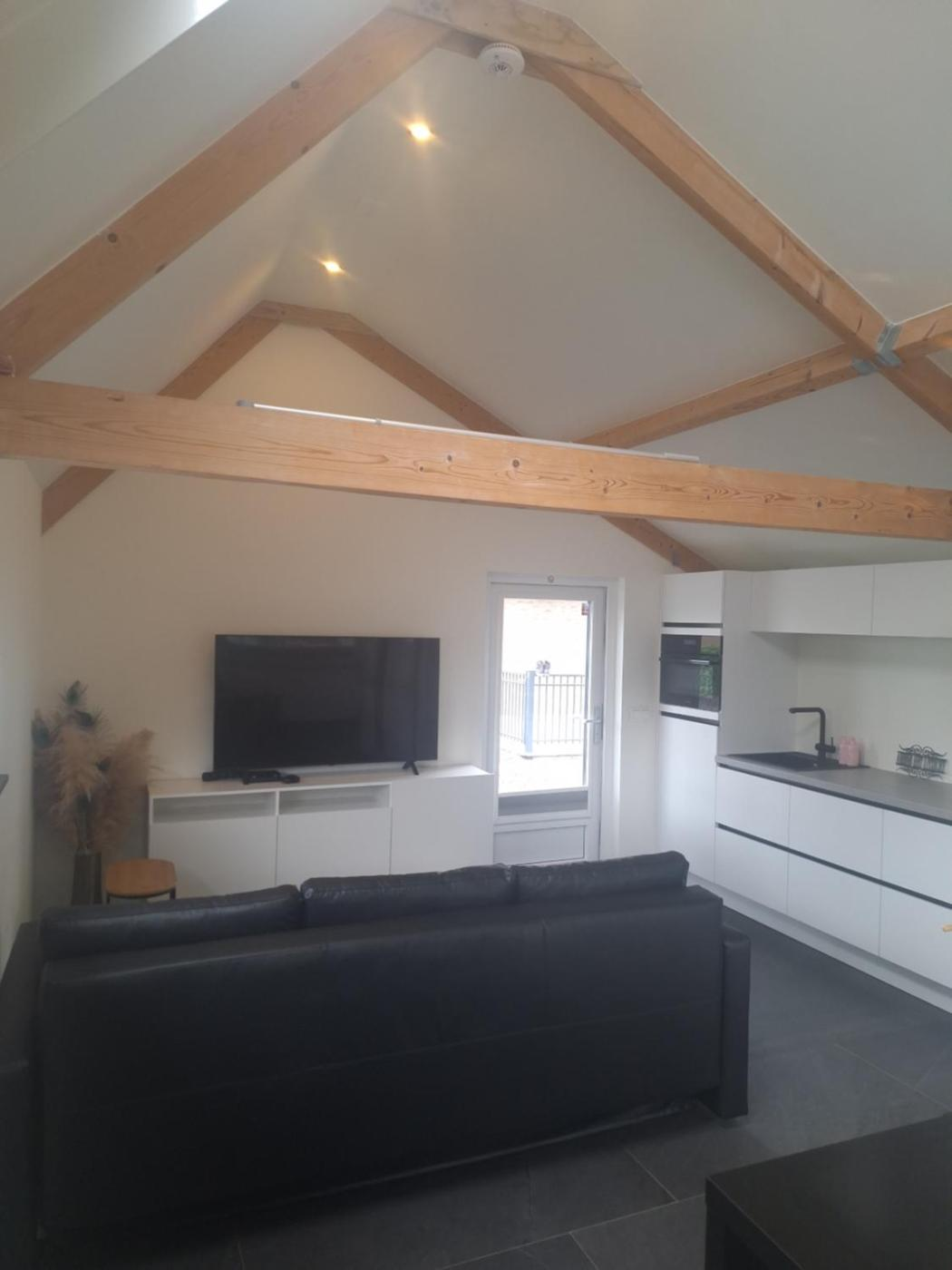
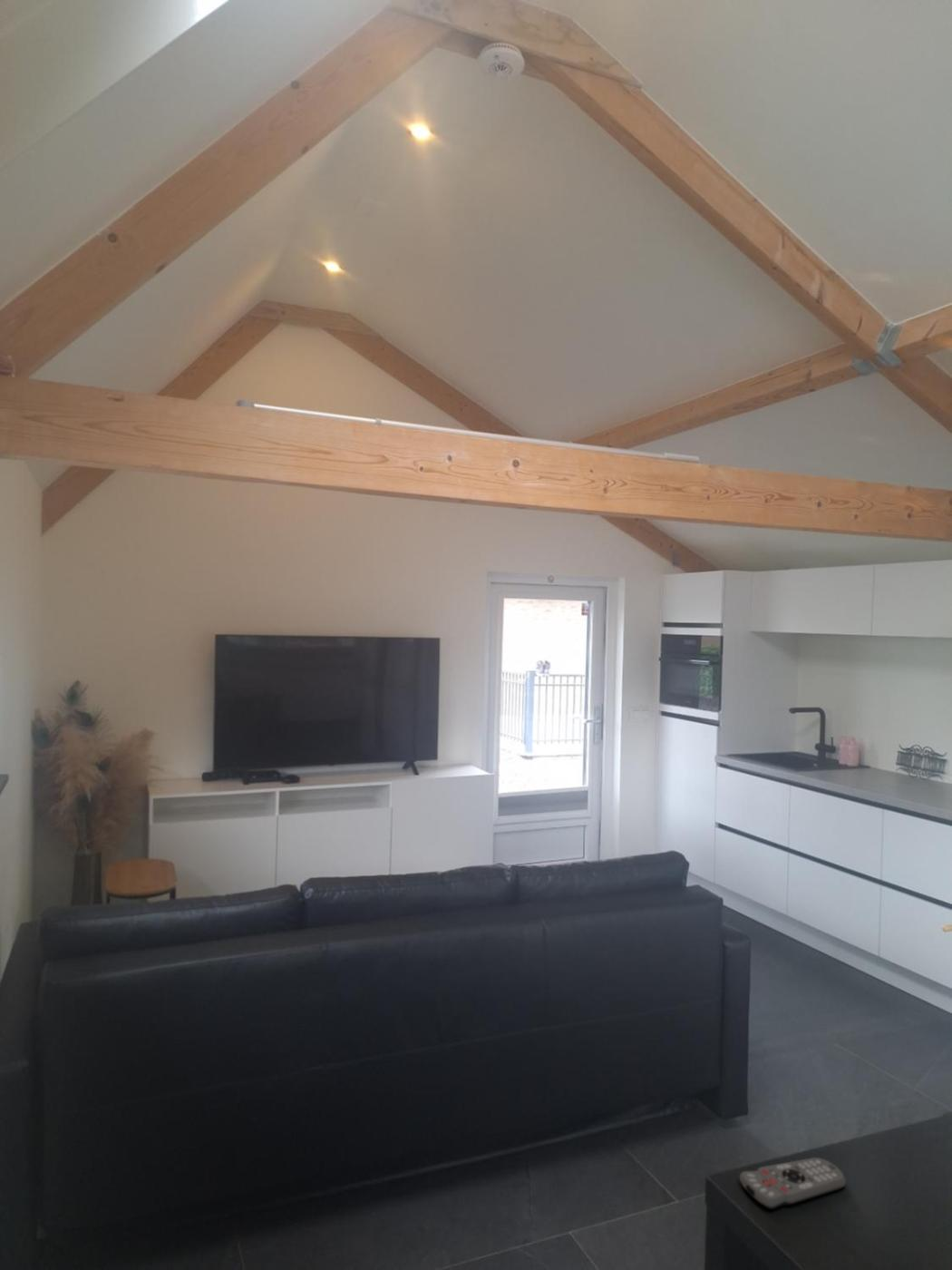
+ remote control [739,1157,847,1210]
